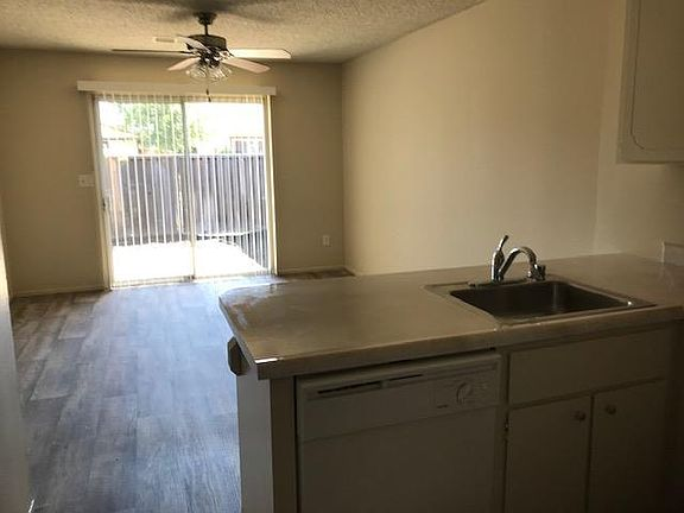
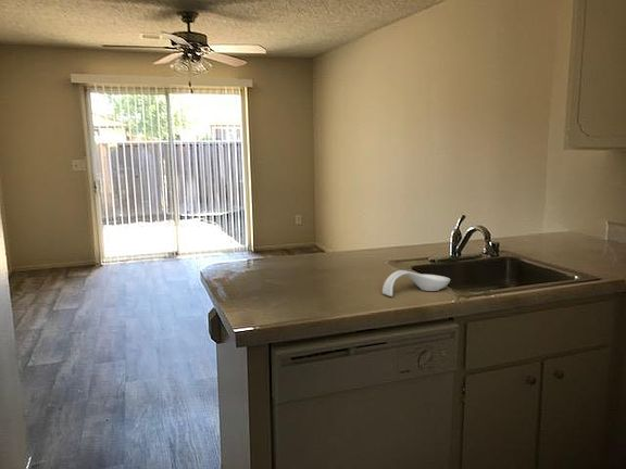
+ spoon rest [381,269,451,297]
